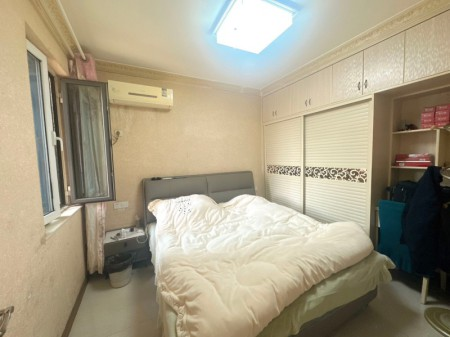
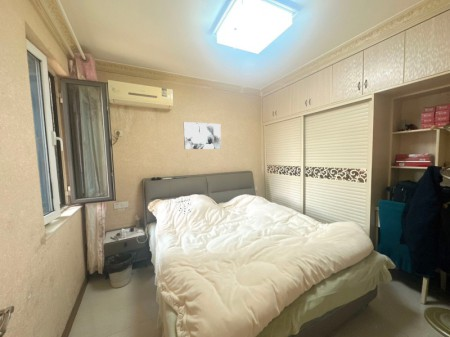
+ wall art [183,121,222,150]
